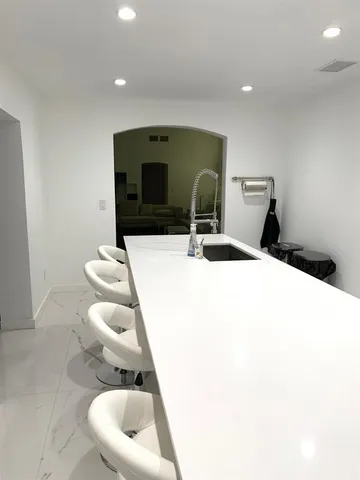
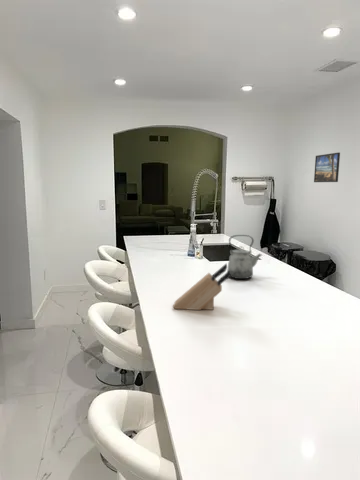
+ knife block [172,263,231,311]
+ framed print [313,151,341,183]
+ kettle [226,234,263,280]
